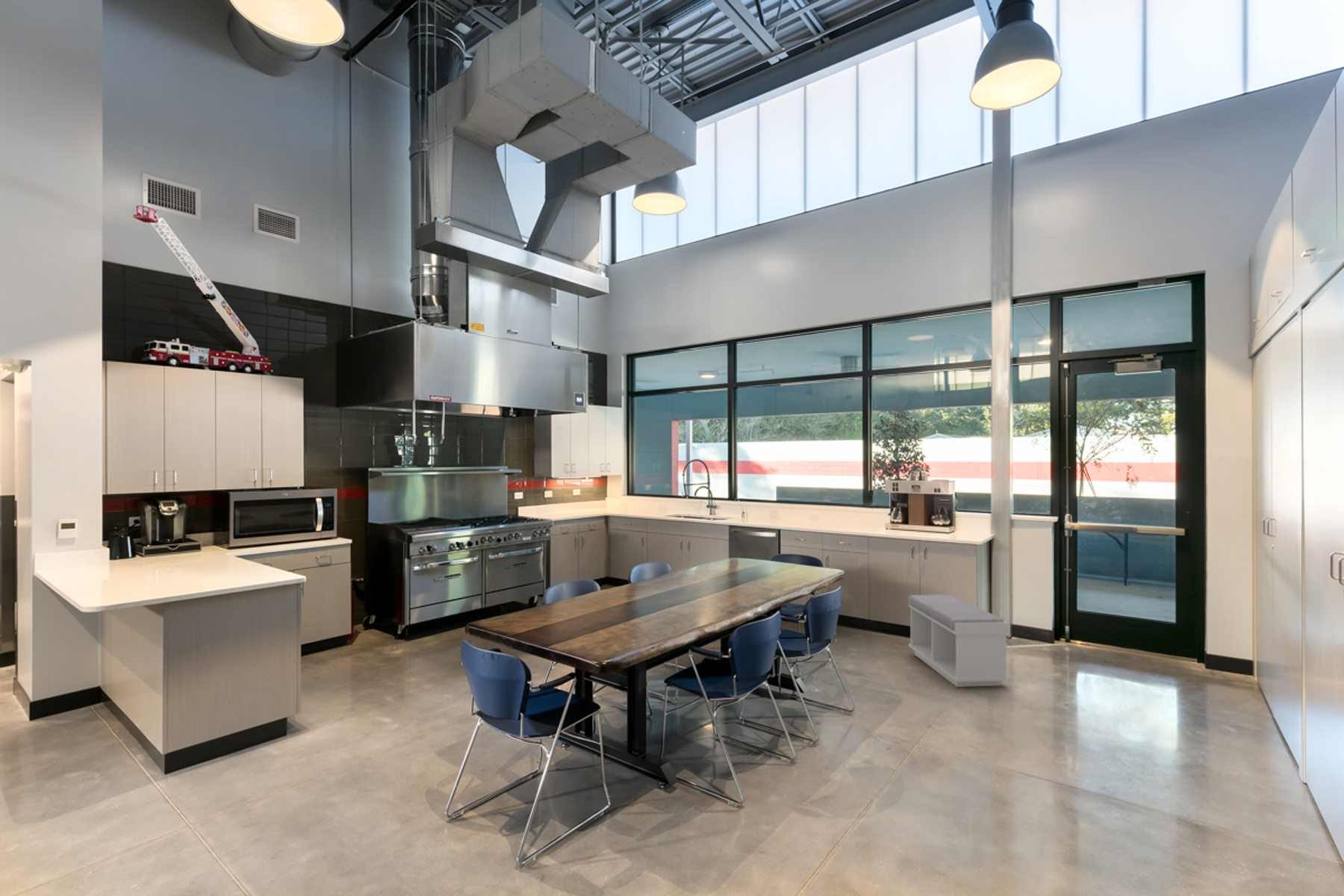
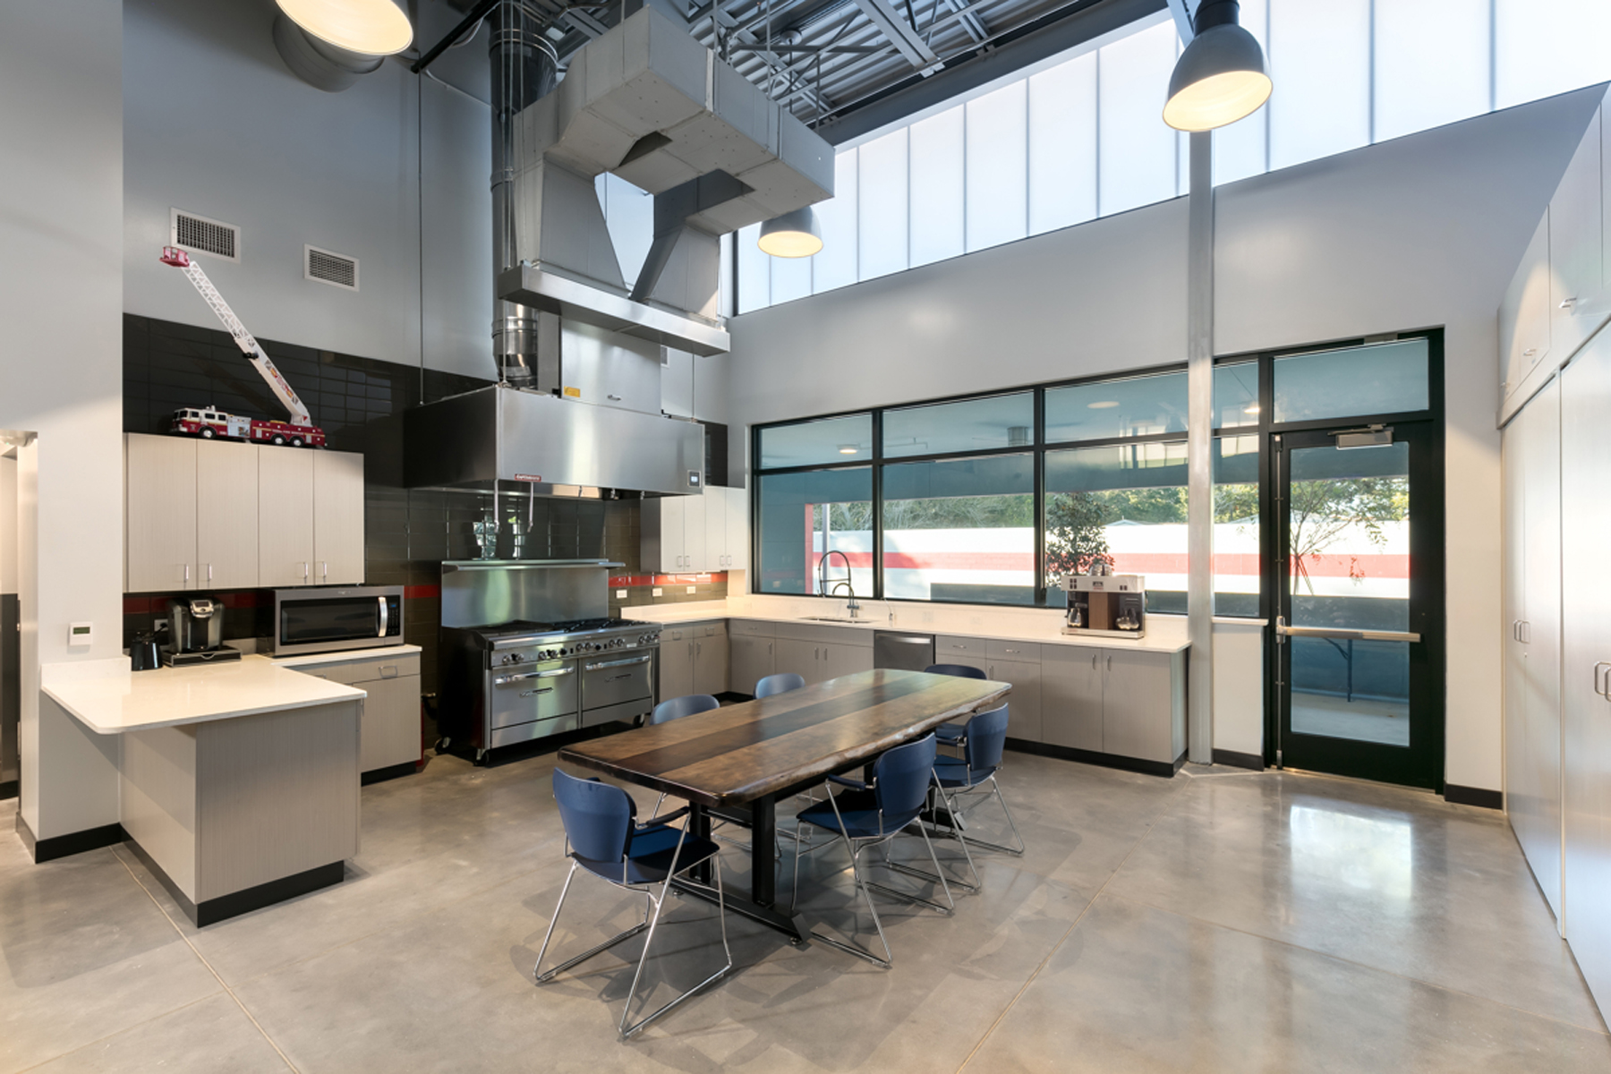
- bench [908,594,1009,688]
